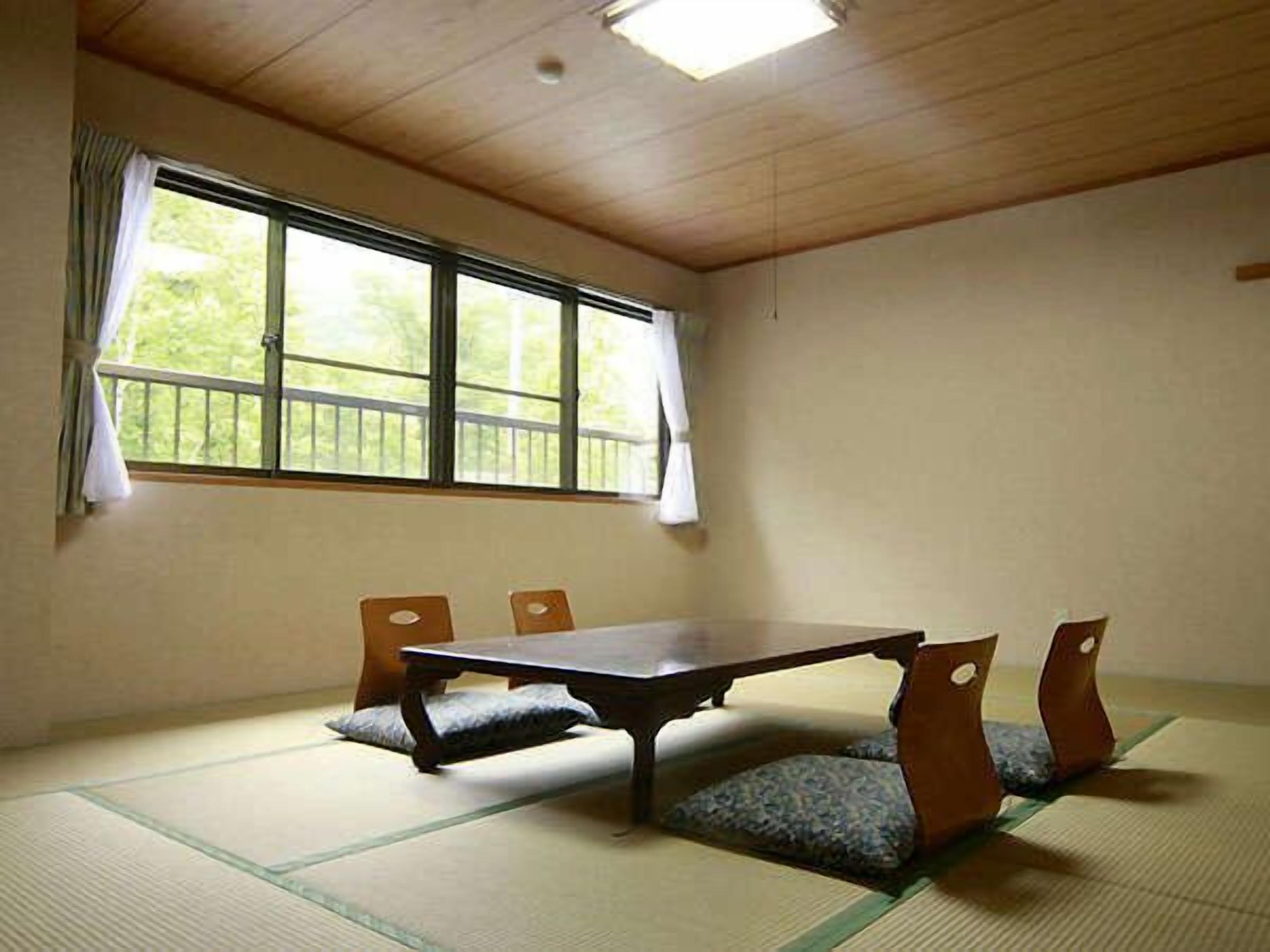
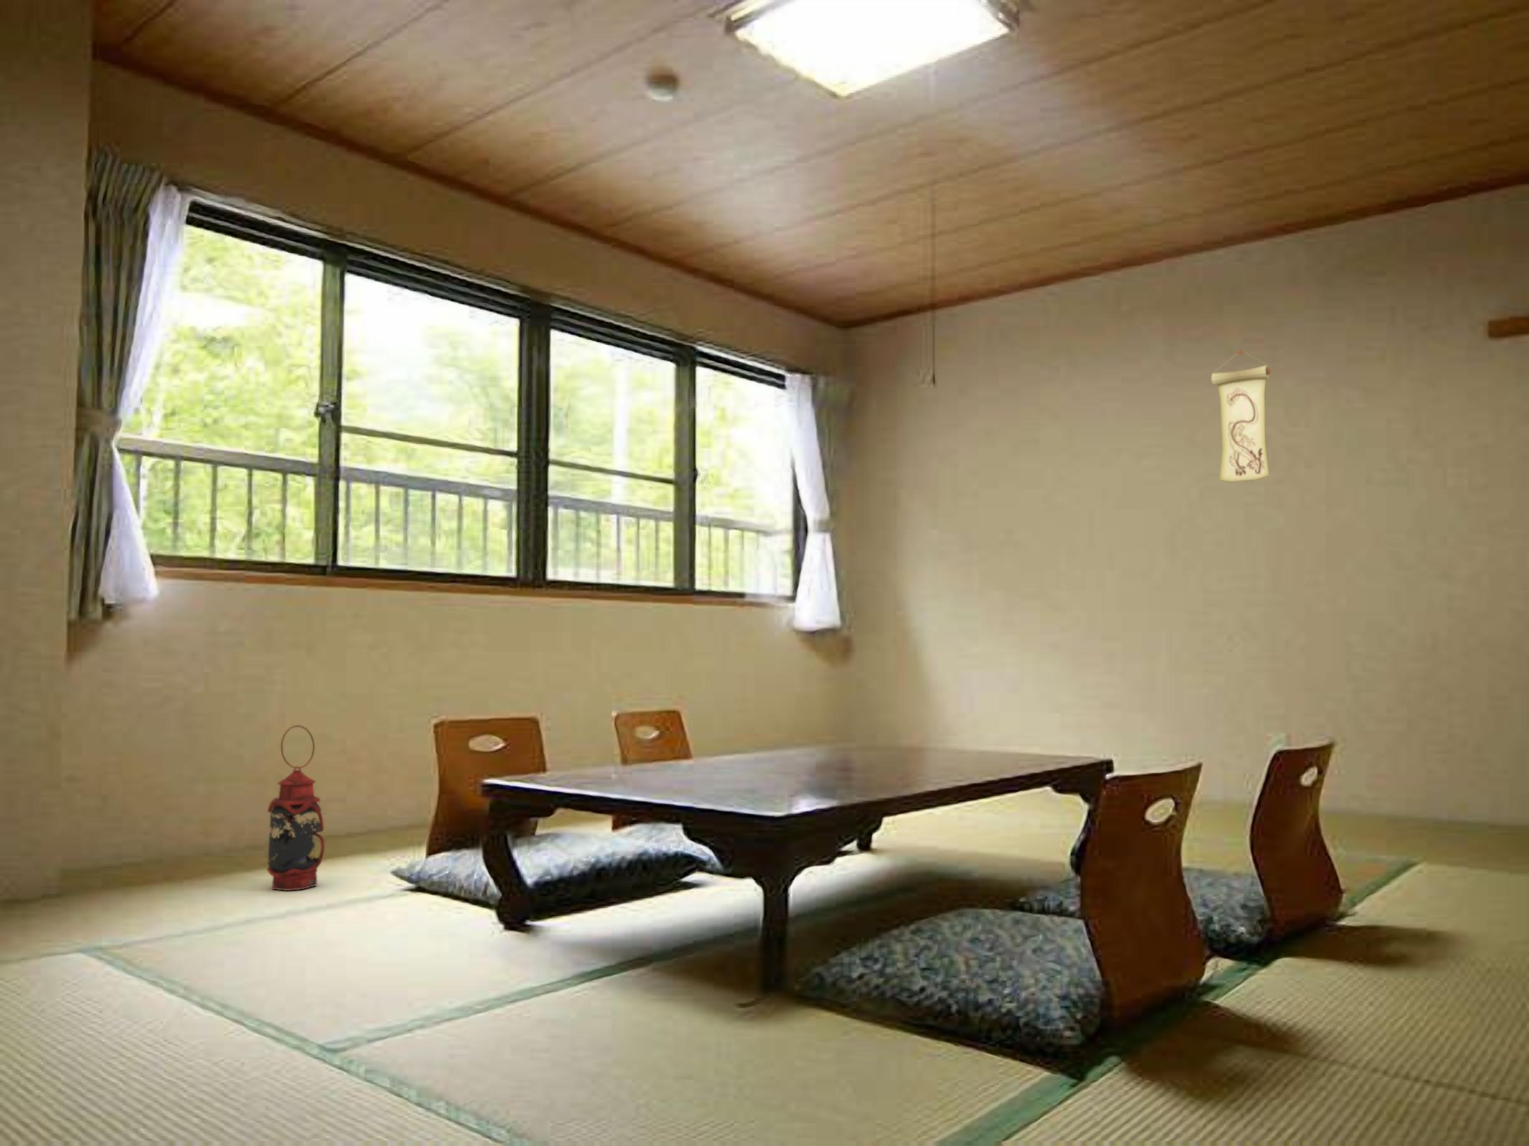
+ wall scroll [1210,349,1271,483]
+ lantern [266,725,325,891]
